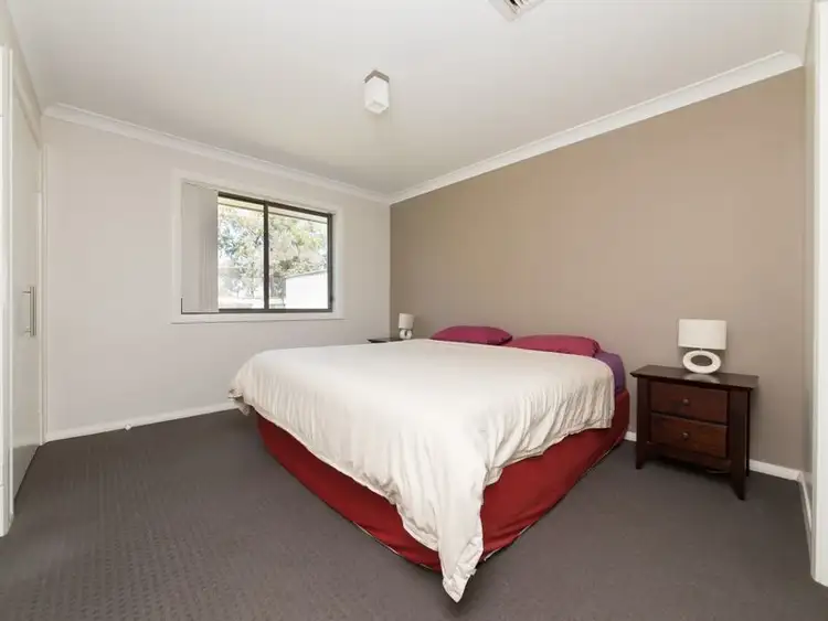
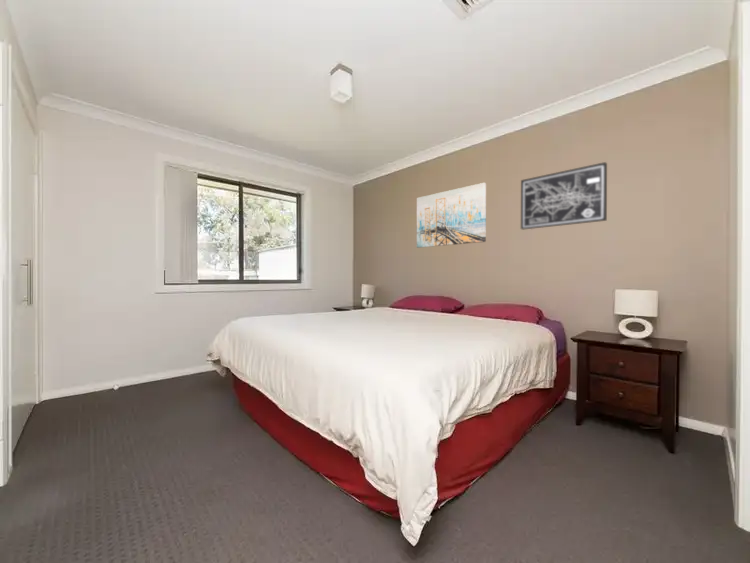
+ wall art [520,161,608,230]
+ wall art [416,182,487,249]
